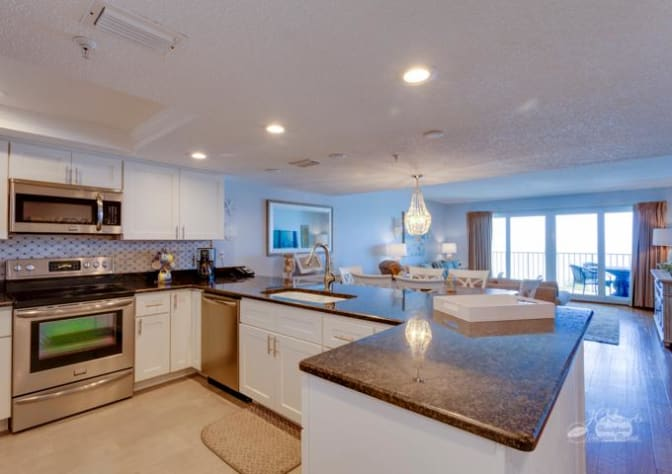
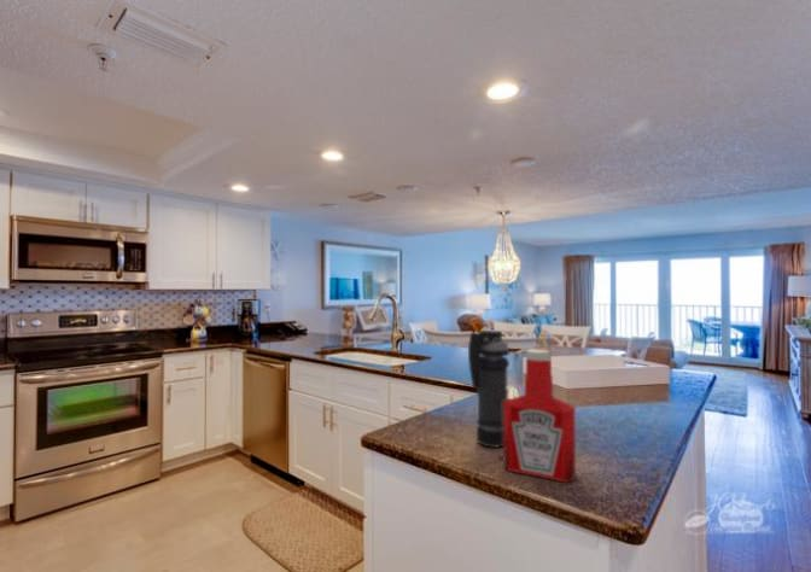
+ soap bottle [502,349,577,484]
+ smoke grenade [467,329,510,449]
